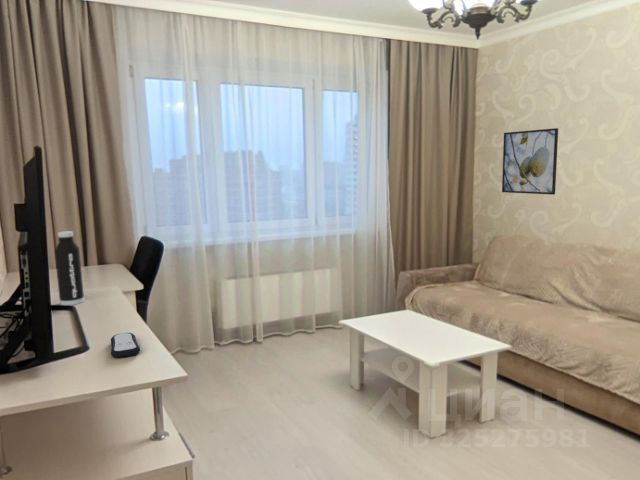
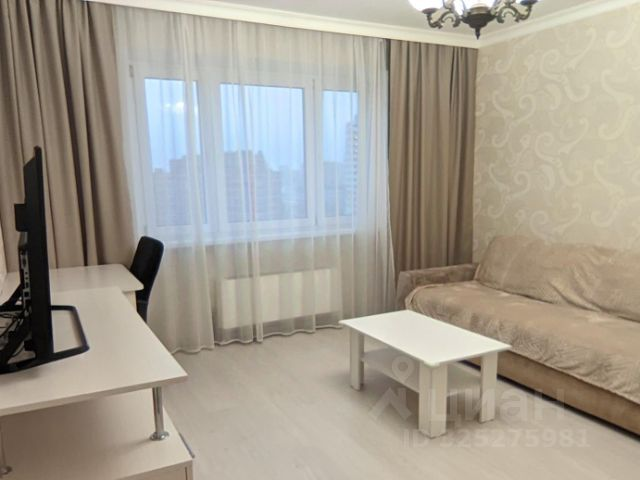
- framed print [501,127,559,196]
- water bottle [54,230,85,306]
- remote control [110,332,141,359]
